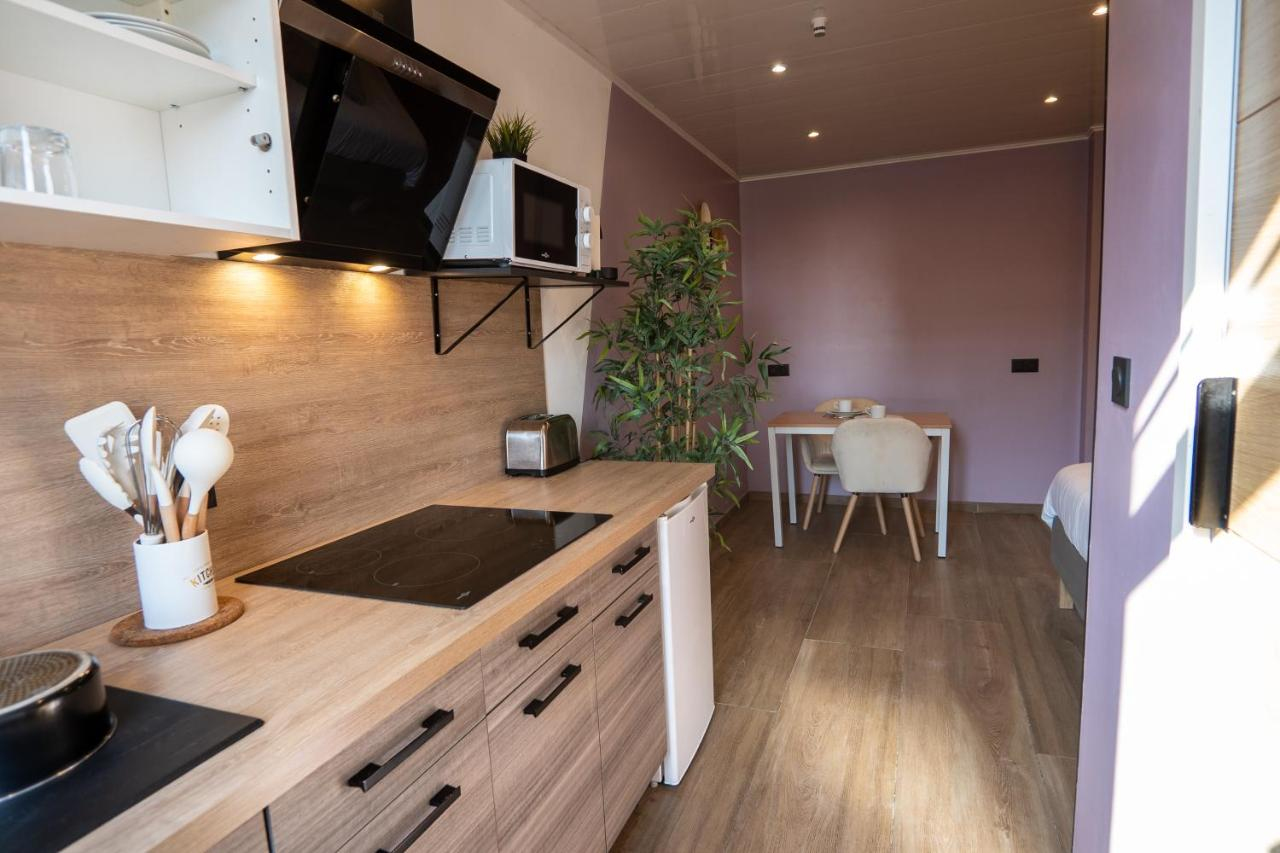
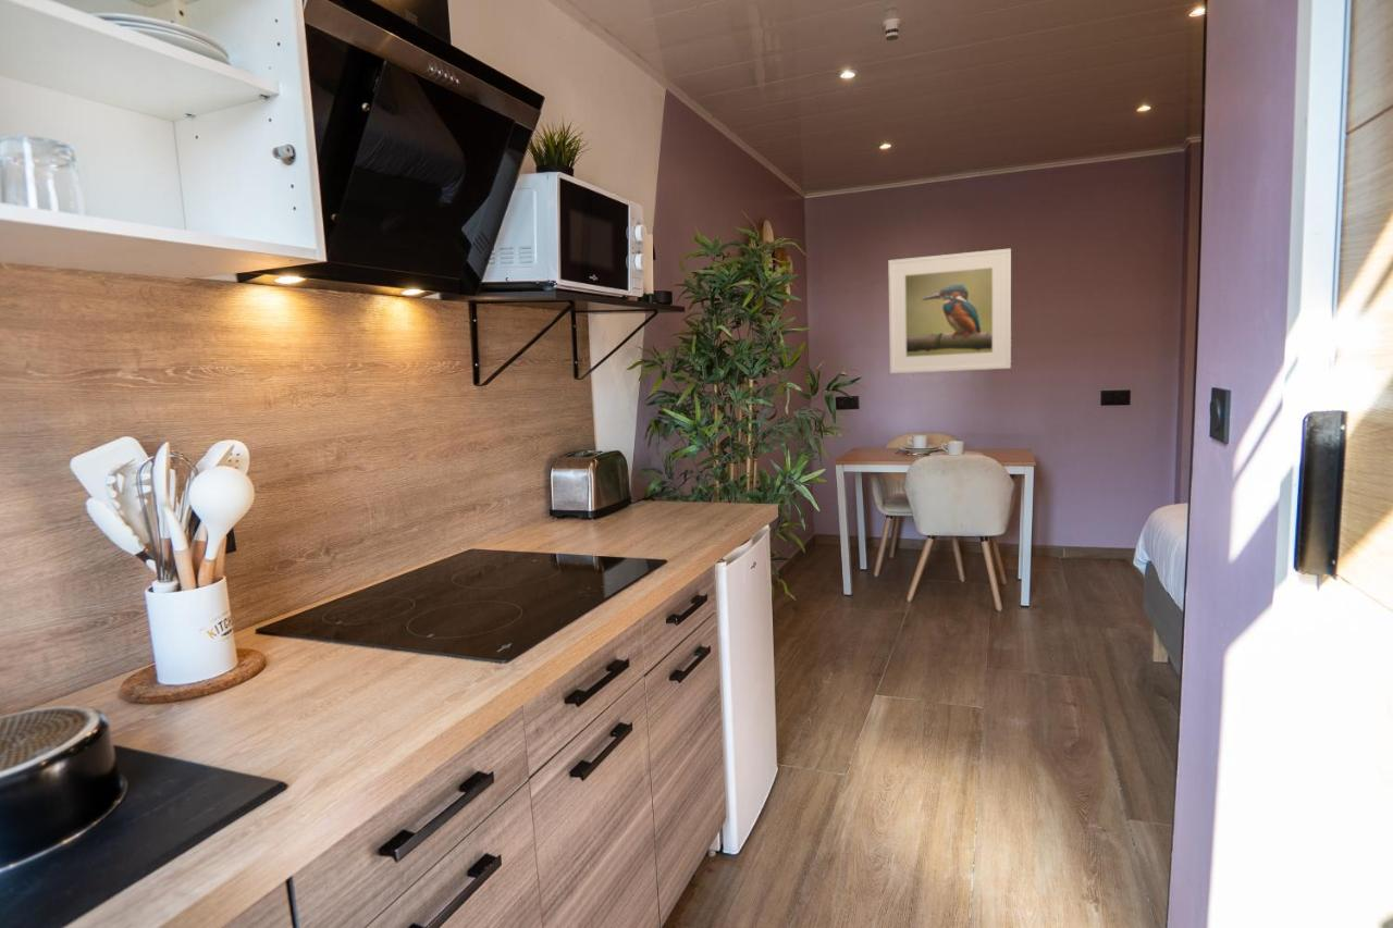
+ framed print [887,248,1012,374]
